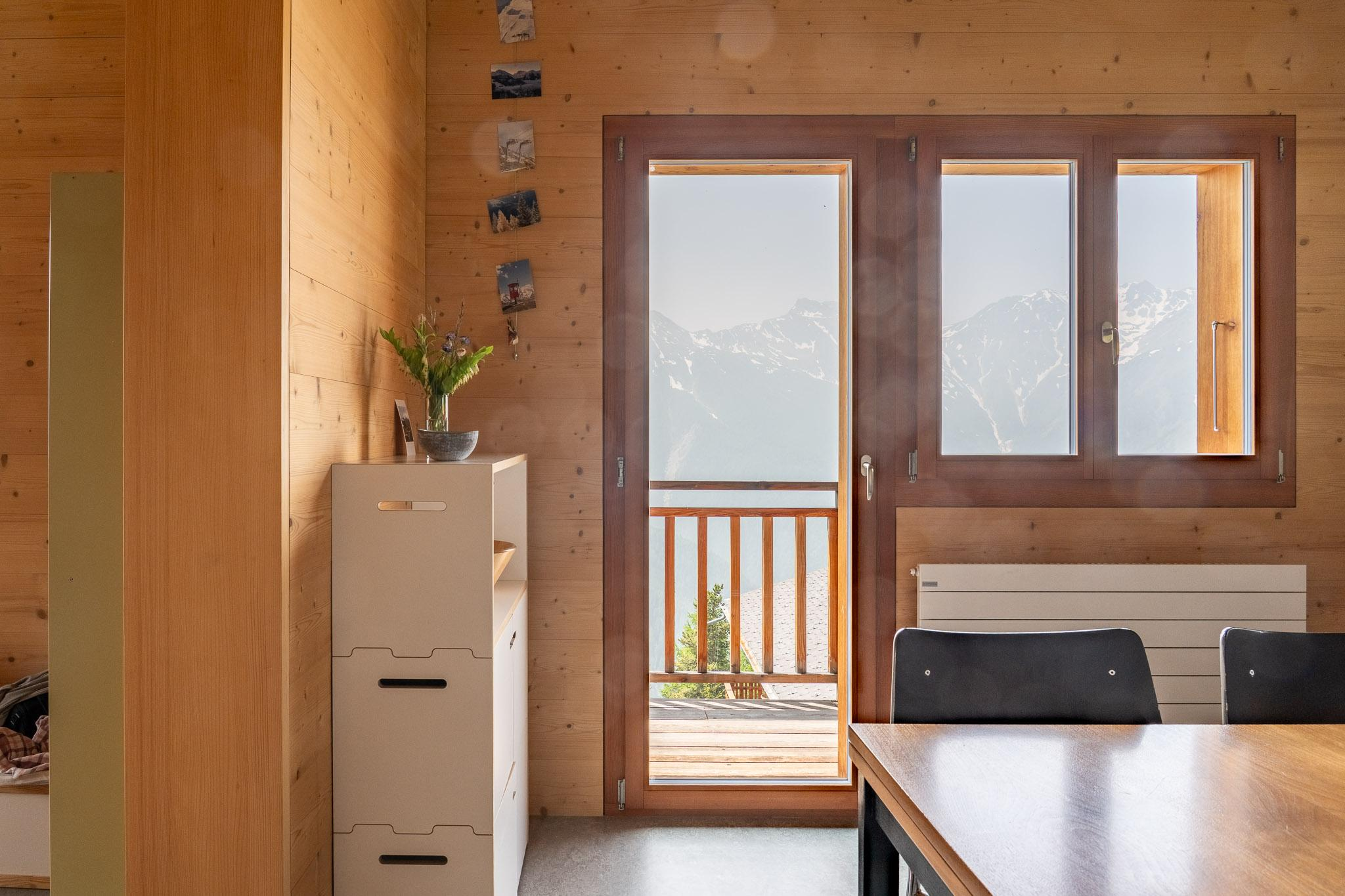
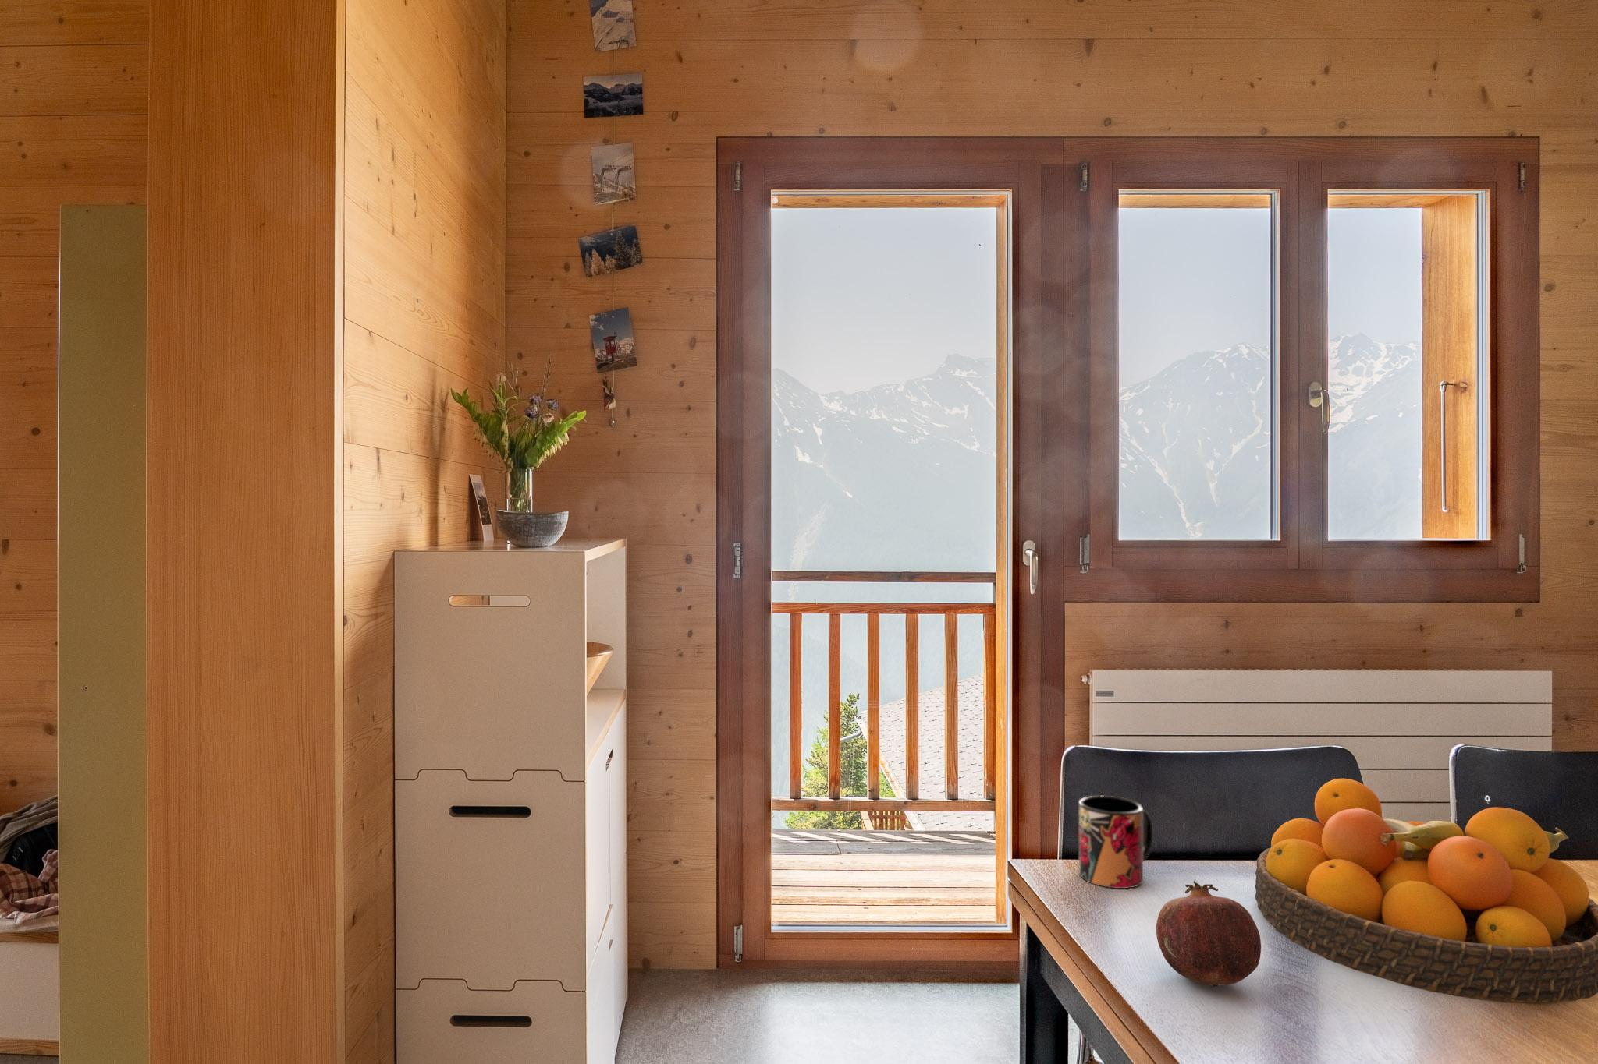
+ fruit [1156,880,1262,988]
+ fruit bowl [1255,778,1598,1003]
+ mug [1079,796,1154,889]
